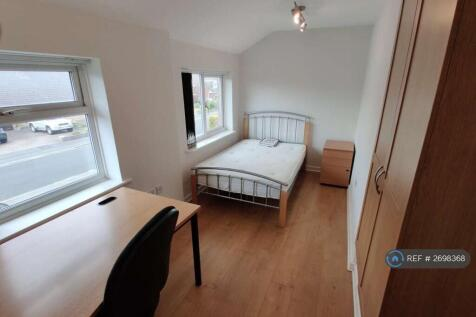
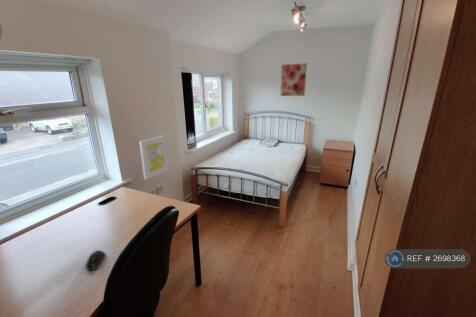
+ wall art [138,134,169,181]
+ wall art [280,62,308,97]
+ computer mouse [85,249,107,271]
